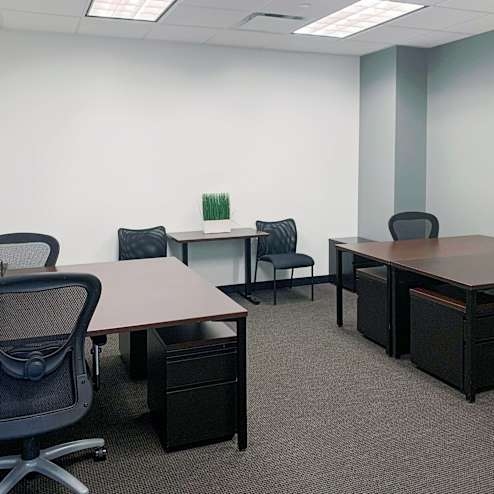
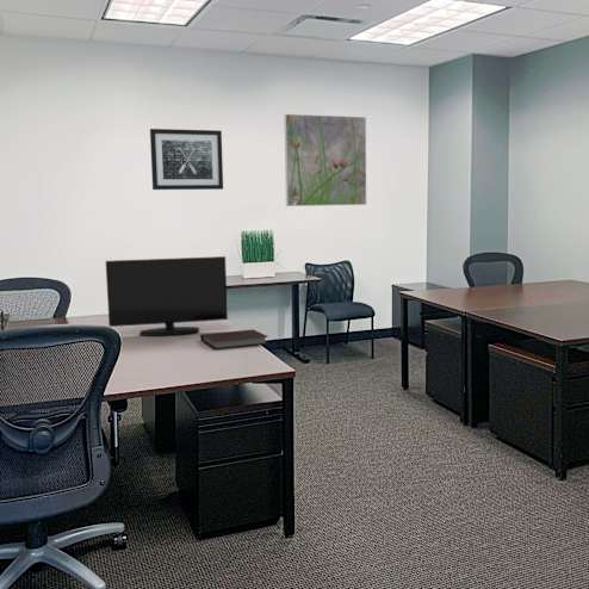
+ wall art [149,128,224,191]
+ notebook [199,328,269,351]
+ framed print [283,113,367,207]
+ monitor [105,255,229,337]
